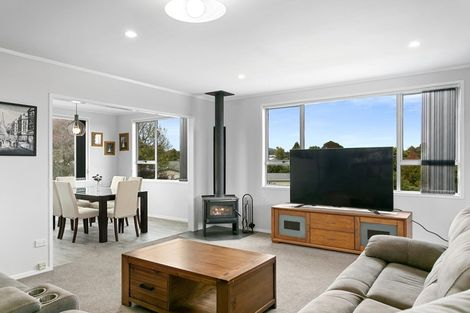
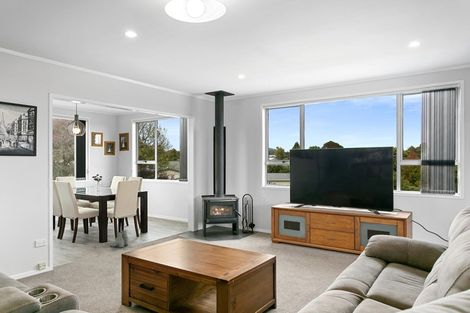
+ boots [109,229,130,248]
